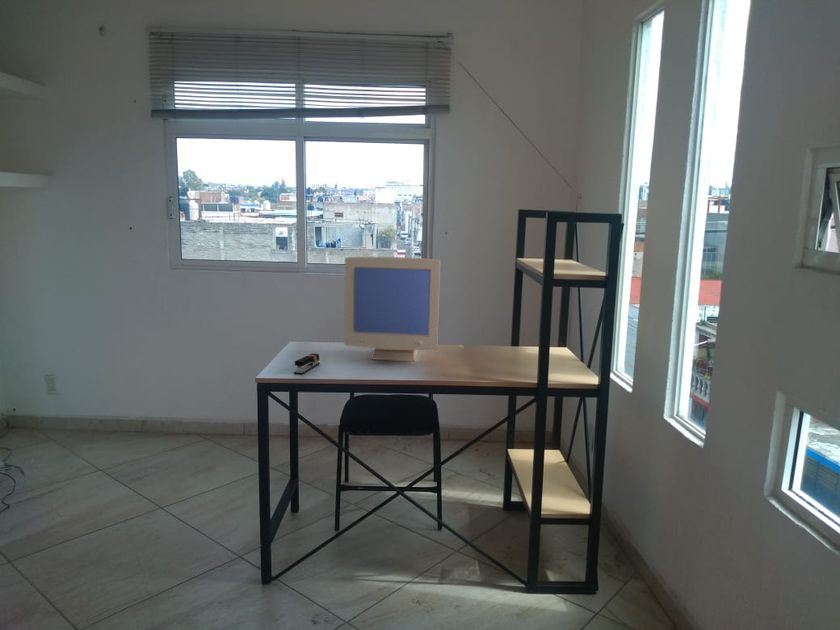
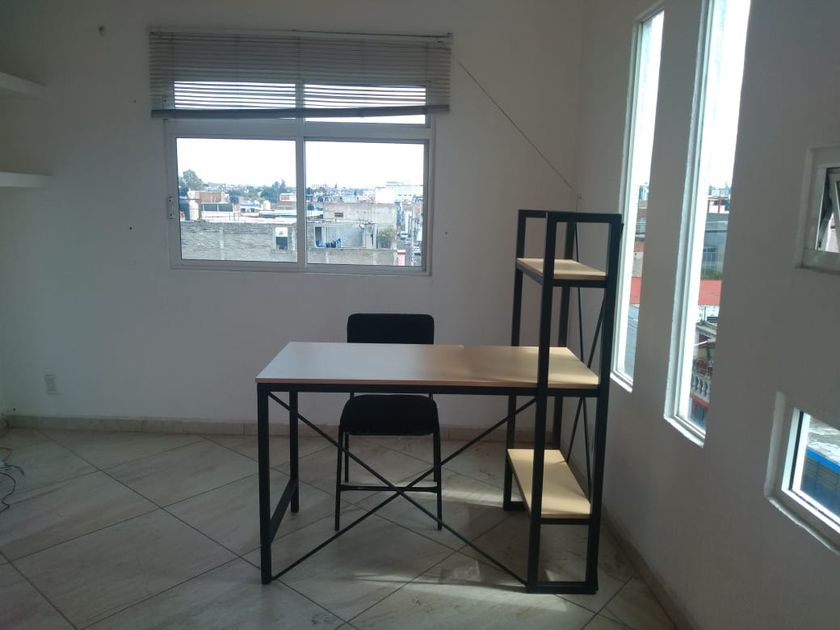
- stapler [293,352,321,375]
- computer monitor [343,256,441,362]
